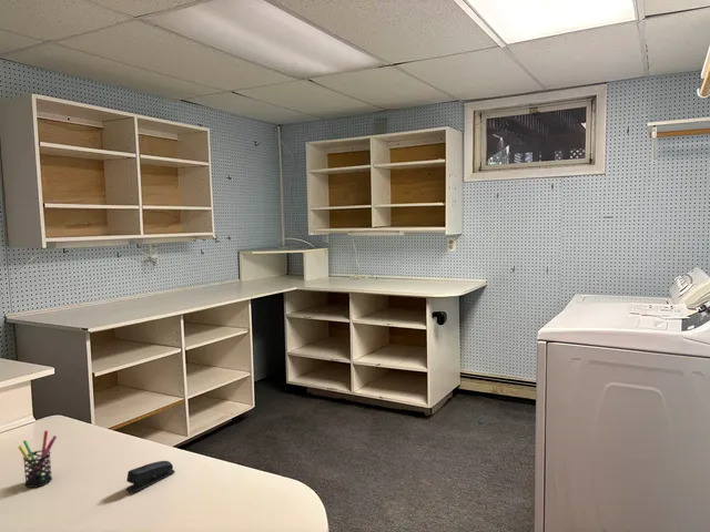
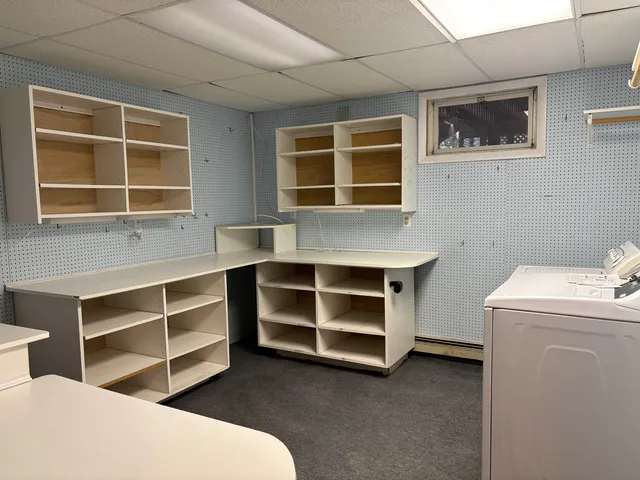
- stapler [125,460,176,493]
- pen holder [17,430,58,489]
